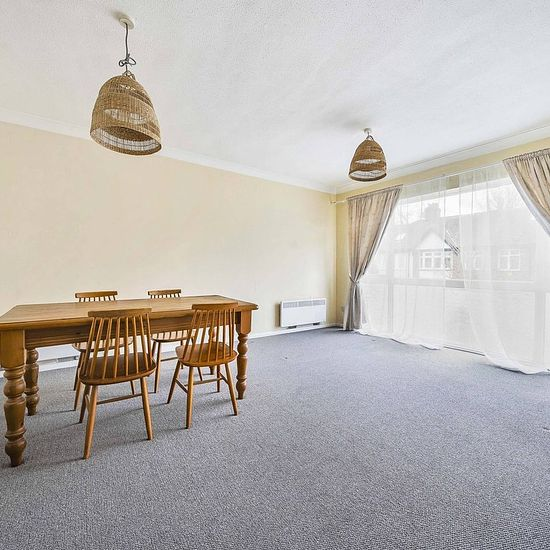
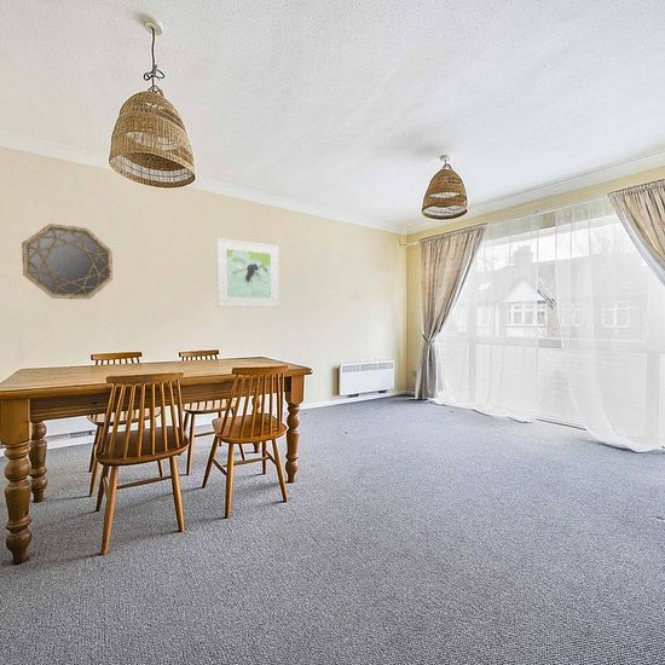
+ home mirror [21,222,114,300]
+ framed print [215,237,281,308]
